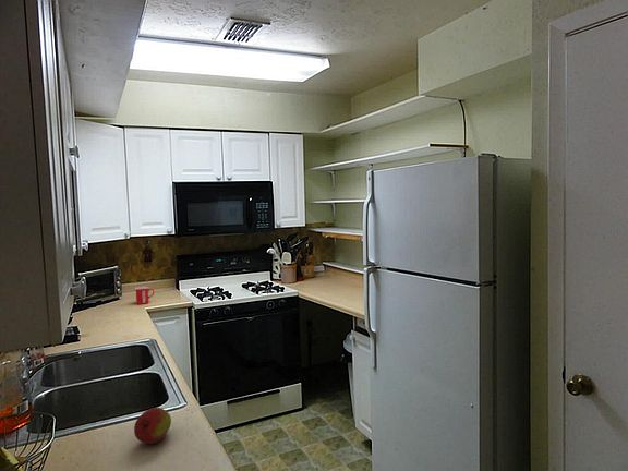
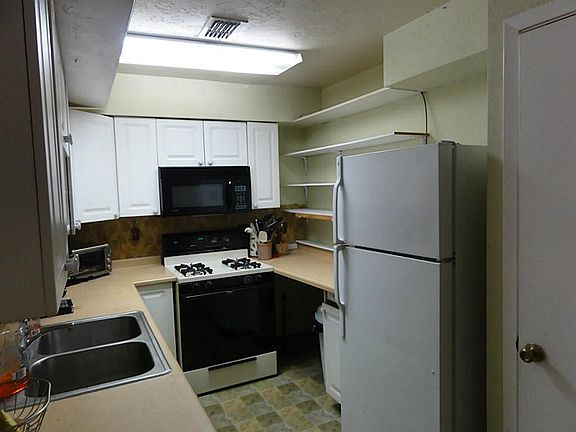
- mug [134,286,155,305]
- fruit [133,407,172,445]
